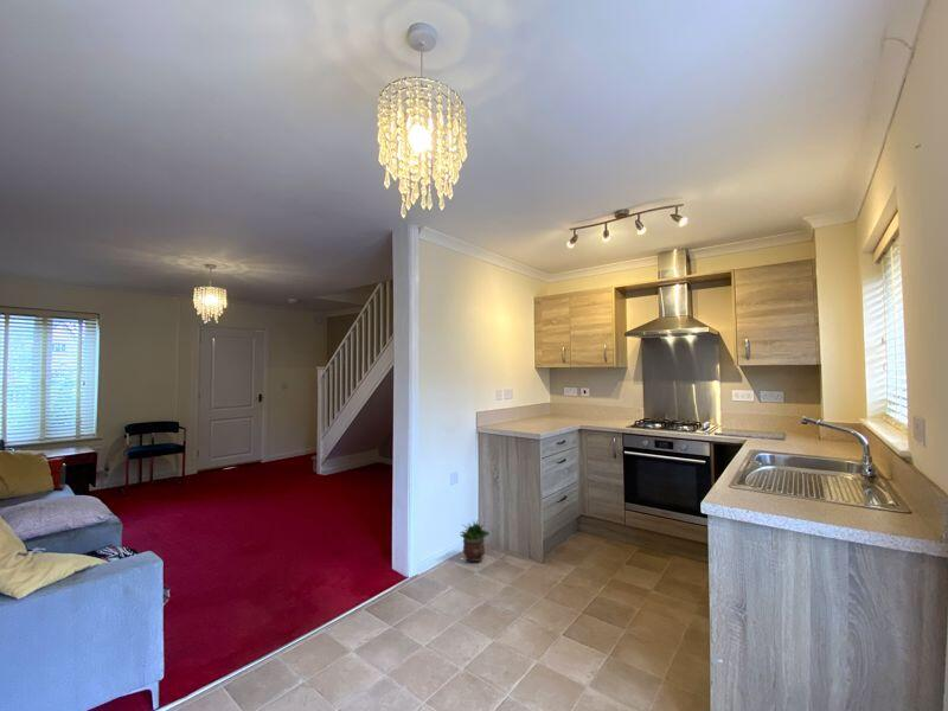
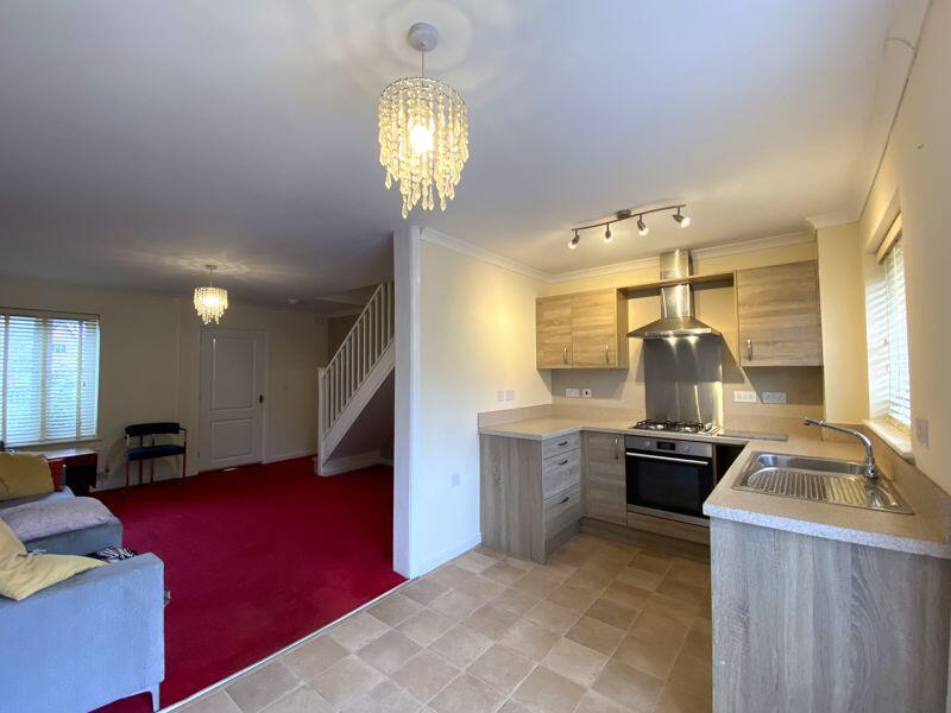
- potted plant [460,519,491,563]
